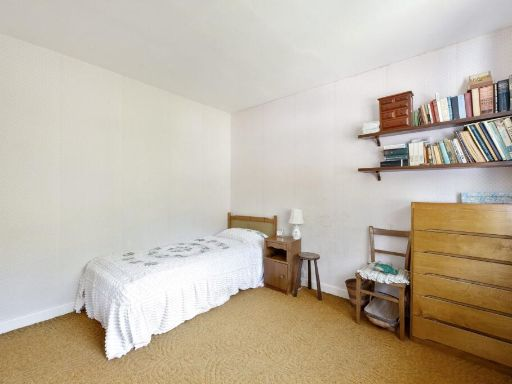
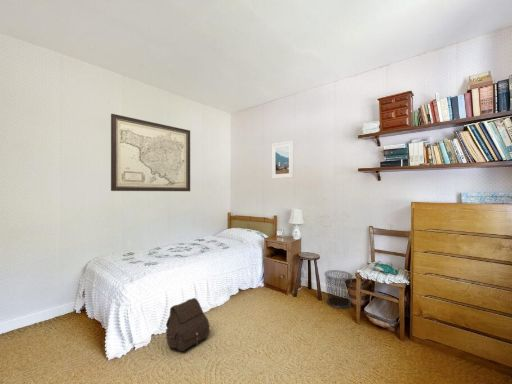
+ wall art [110,113,191,192]
+ satchel [165,297,211,352]
+ waste bin [323,269,354,309]
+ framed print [271,140,294,180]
